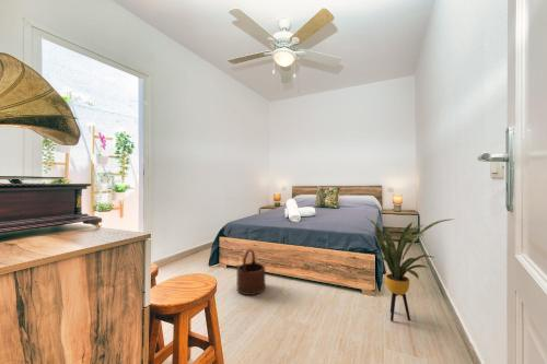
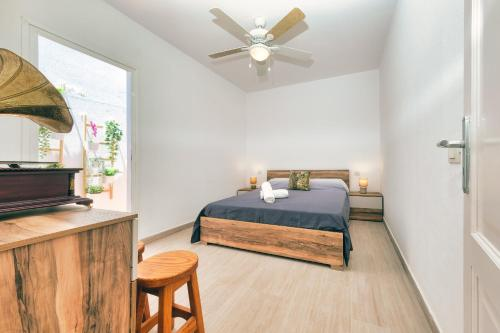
- wooden bucket [236,248,266,296]
- house plant [357,216,455,322]
